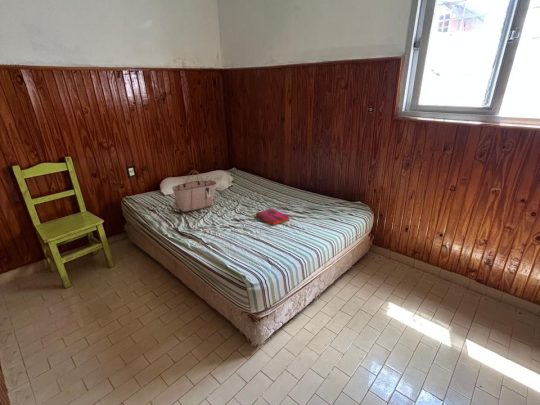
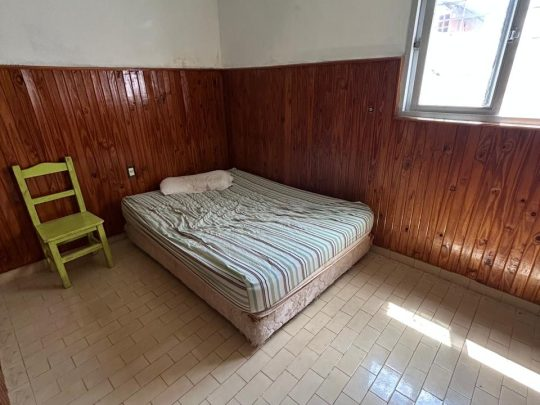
- hardback book [255,208,291,226]
- tote bag [171,170,217,213]
